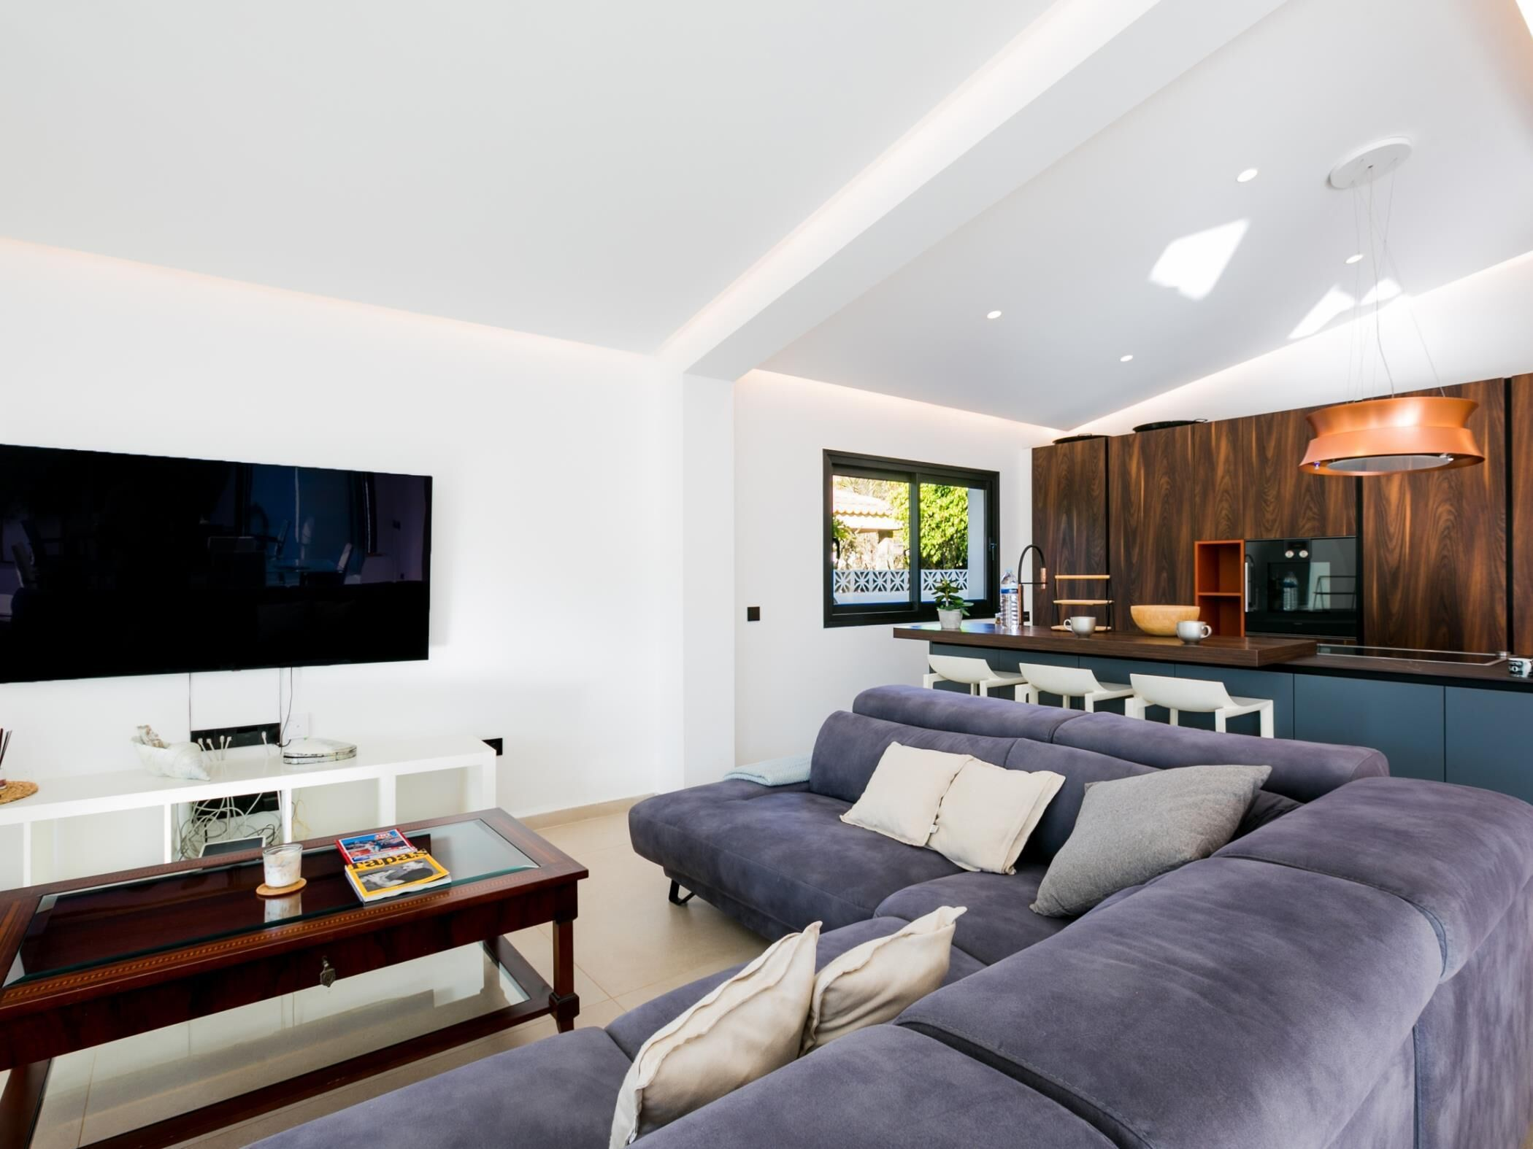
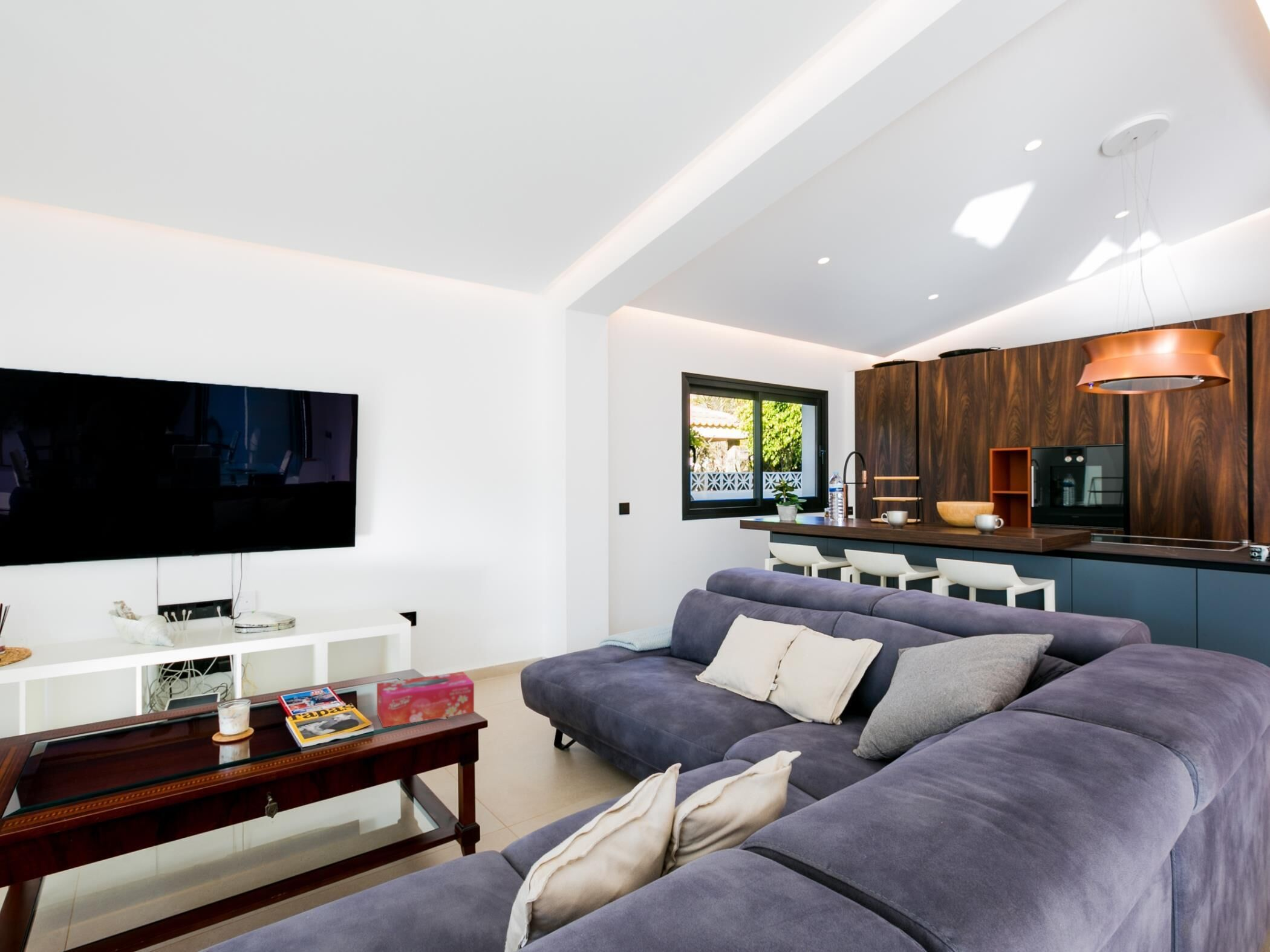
+ tissue box [376,671,475,728]
